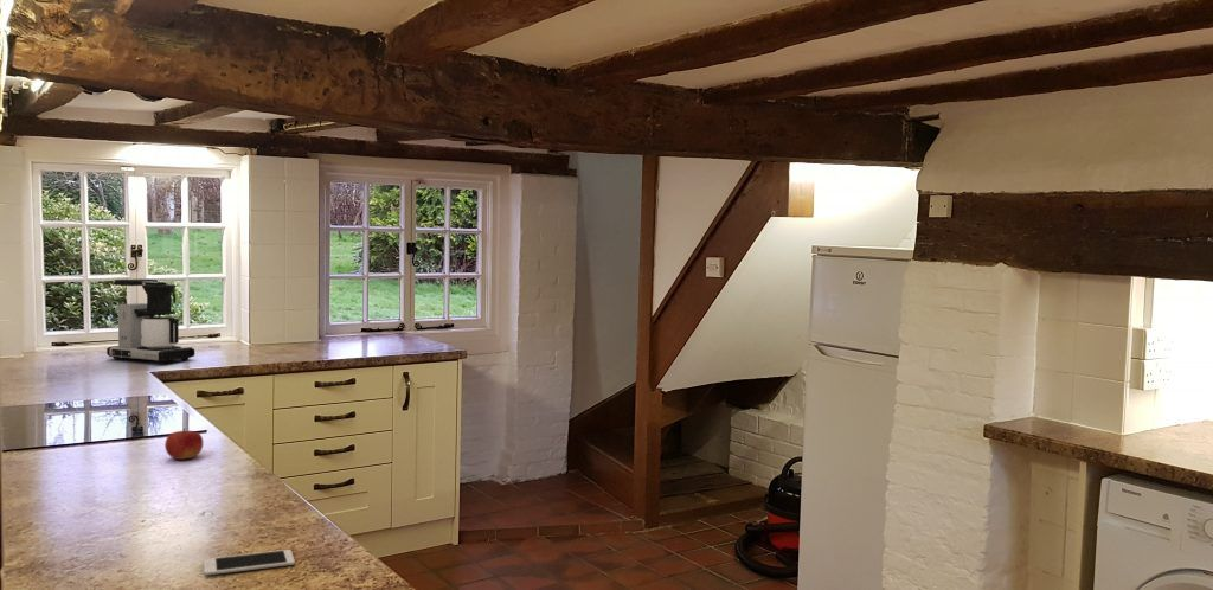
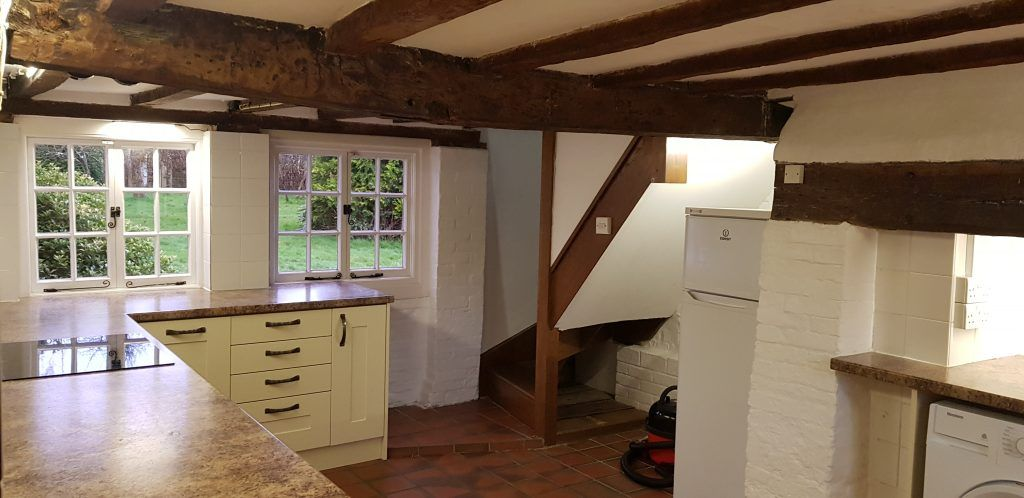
- fruit [163,427,204,461]
- cell phone [203,549,296,577]
- coffee maker [105,277,195,365]
